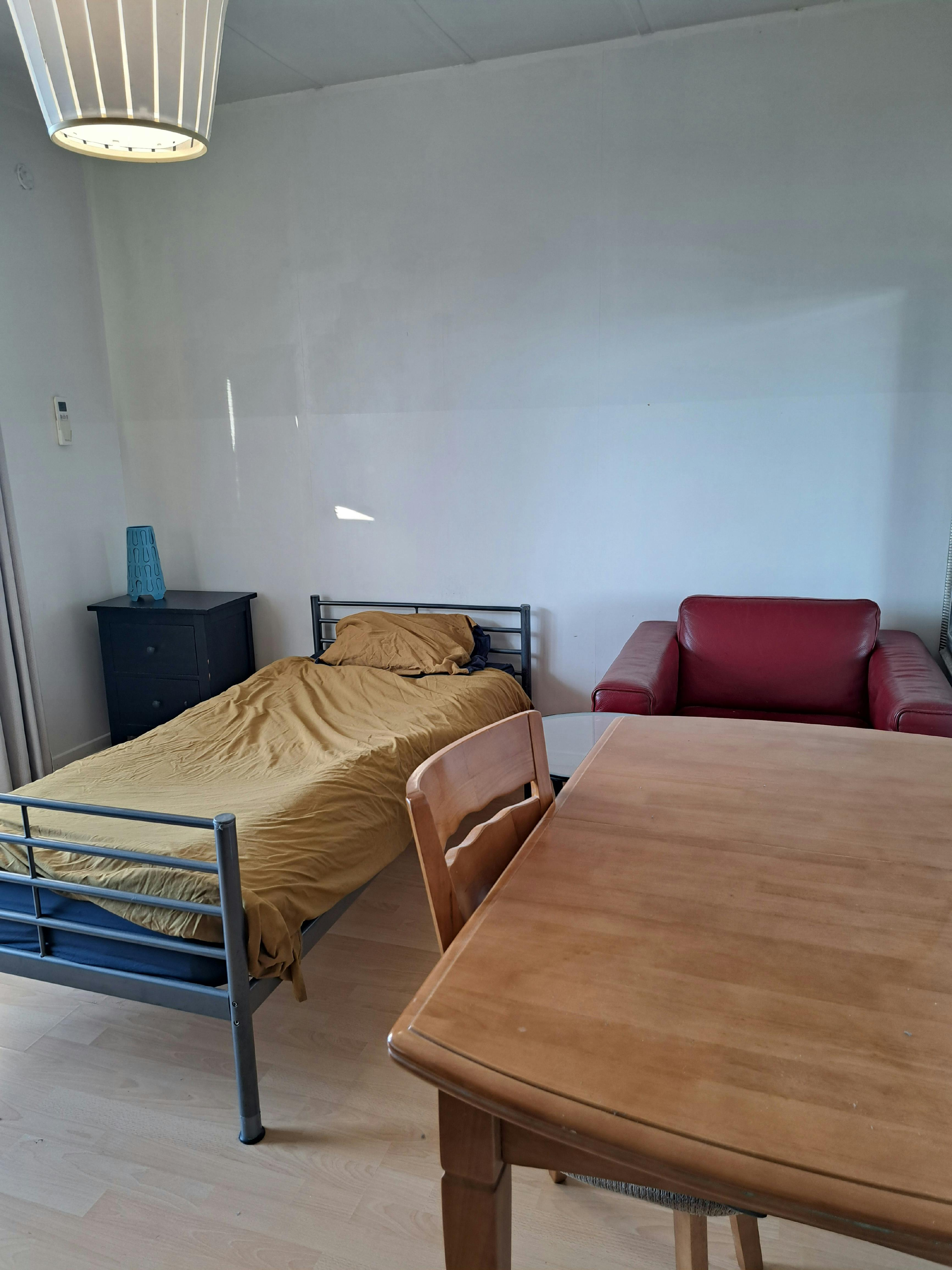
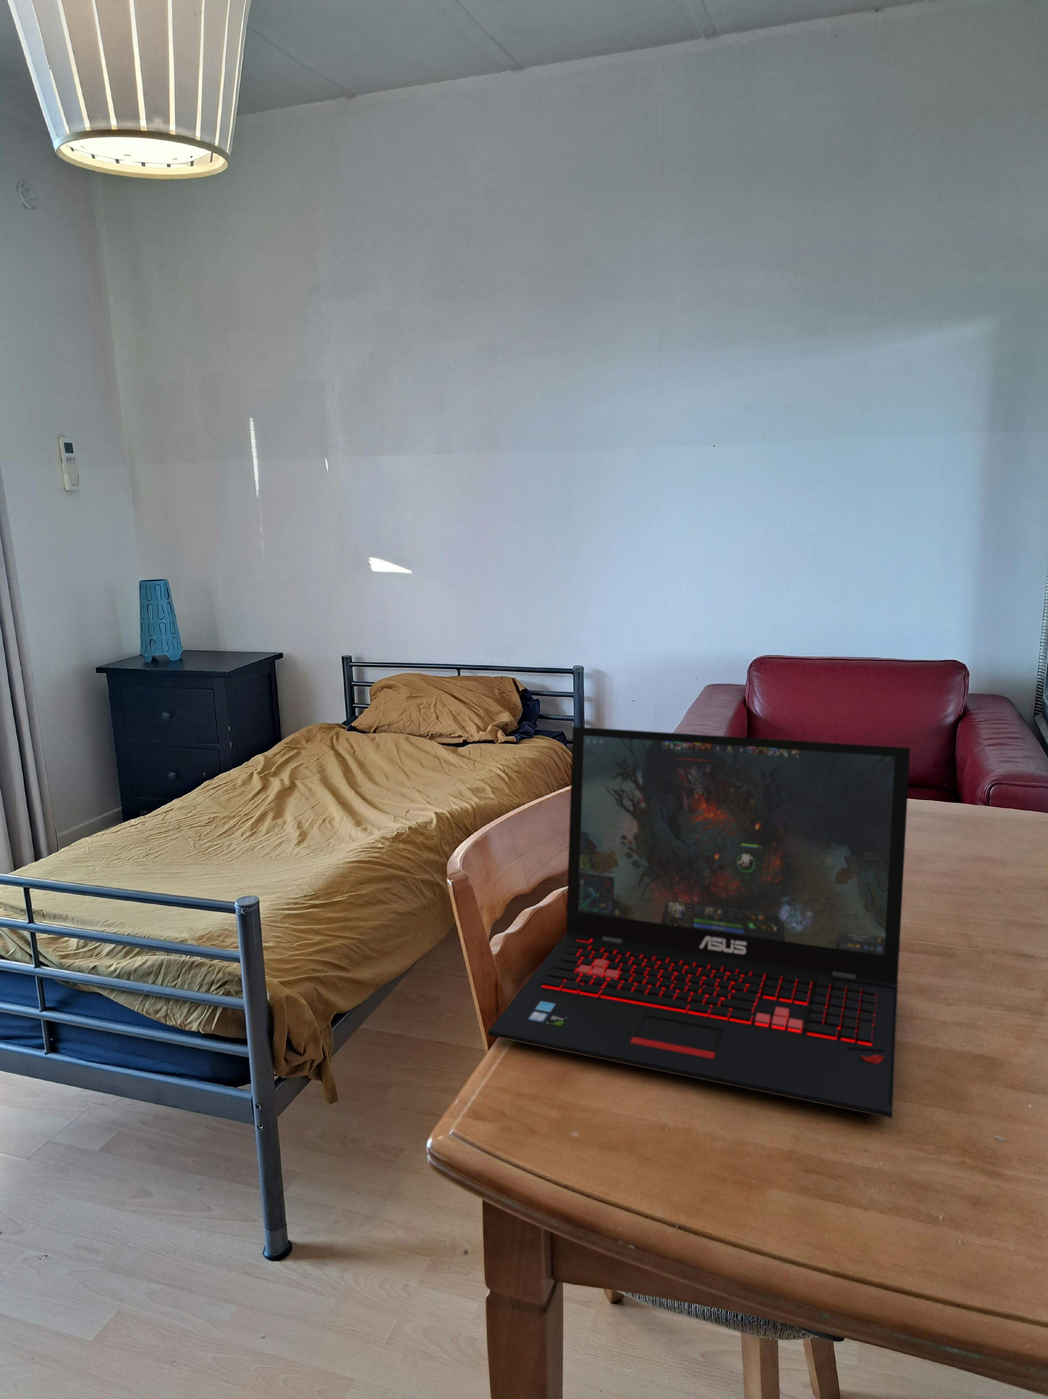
+ laptop [488,726,910,1119]
